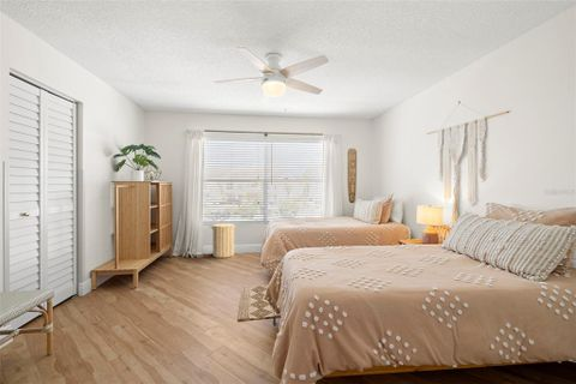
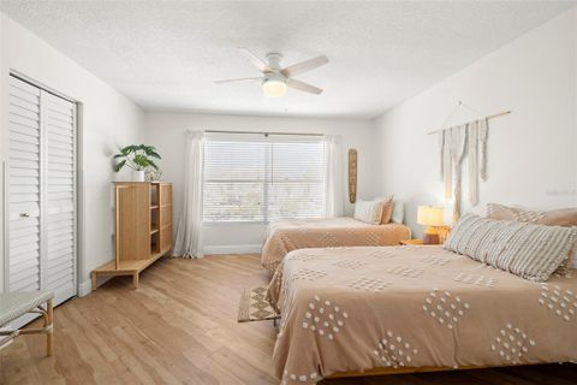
- laundry hamper [211,218,238,259]
